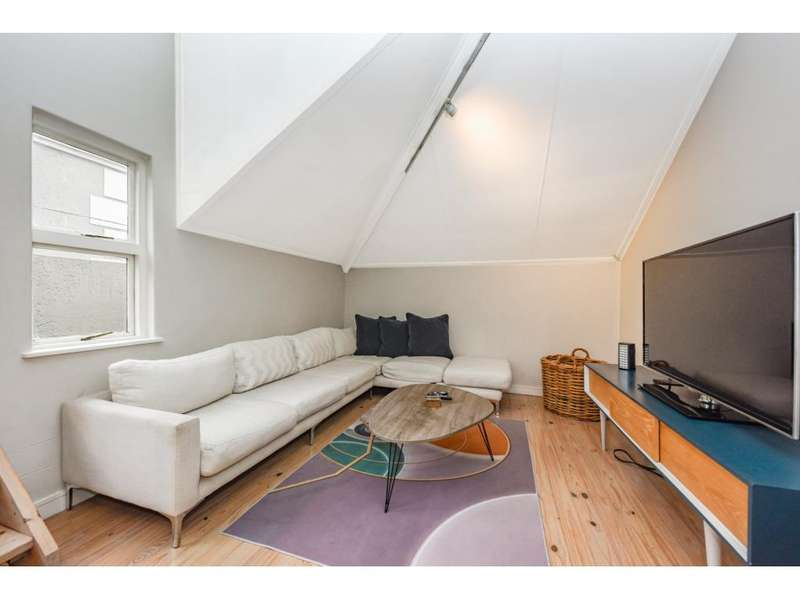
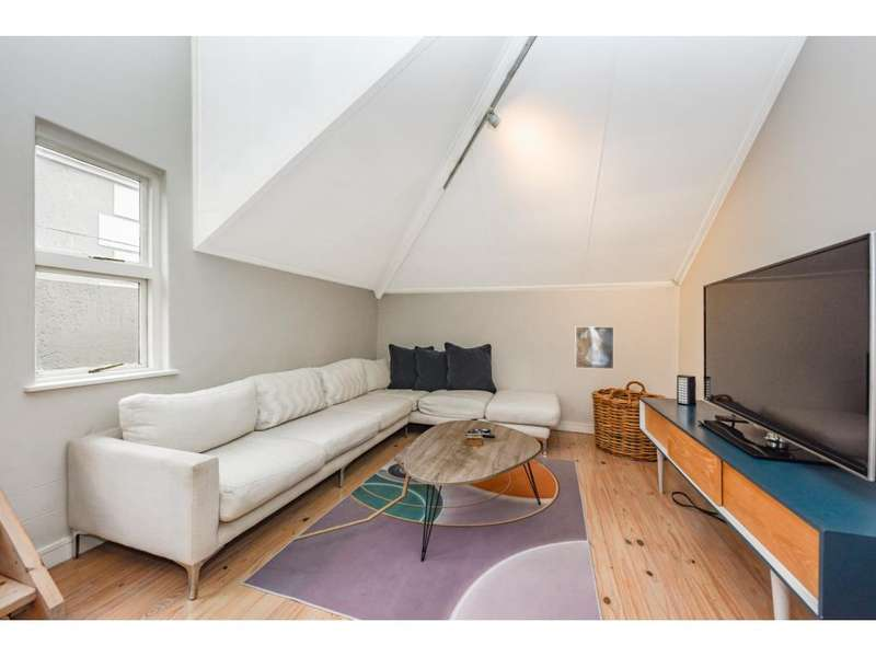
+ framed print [574,325,615,370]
